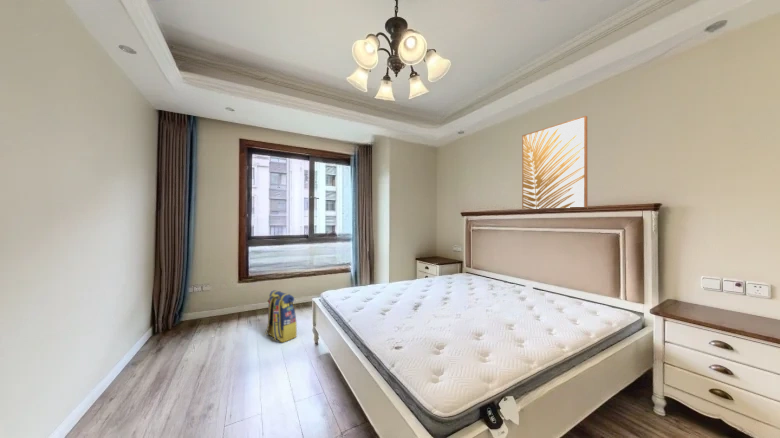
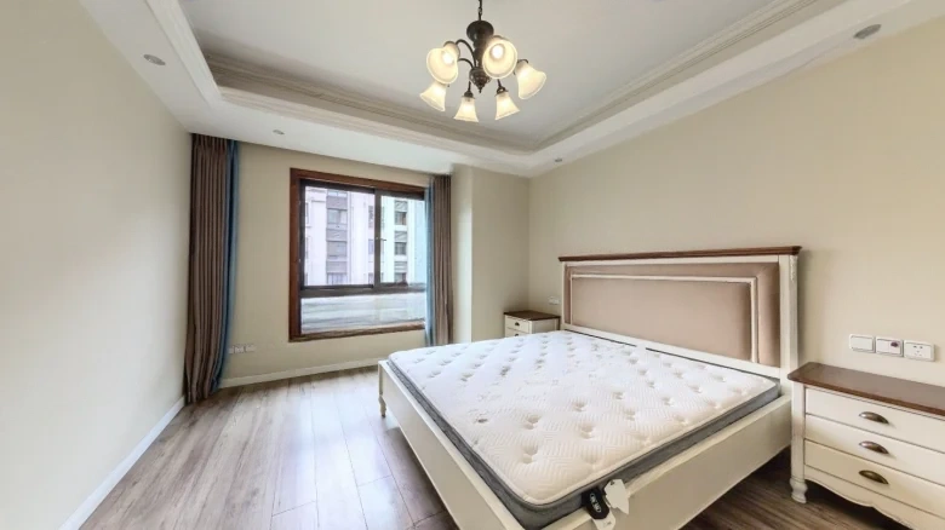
- wall art [521,115,588,210]
- backpack [264,289,298,343]
